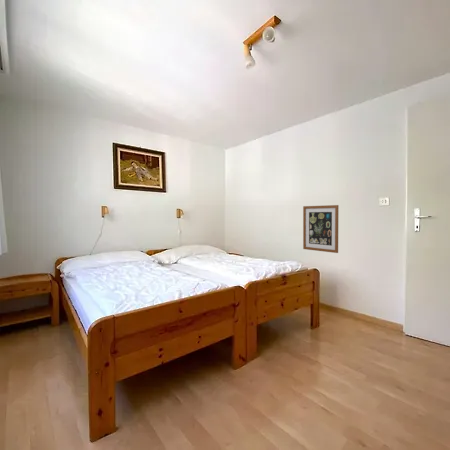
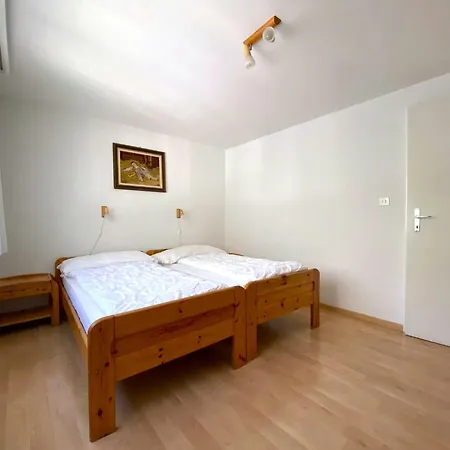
- wall art [302,204,340,254]
